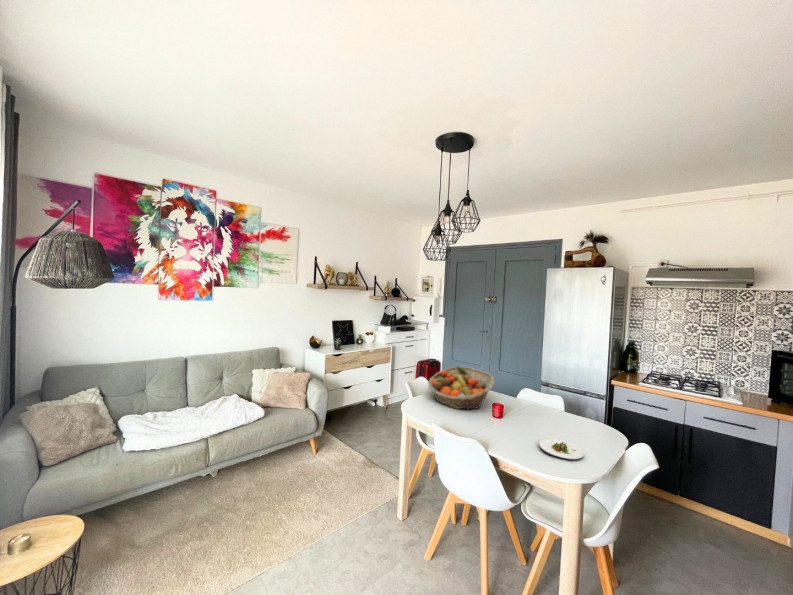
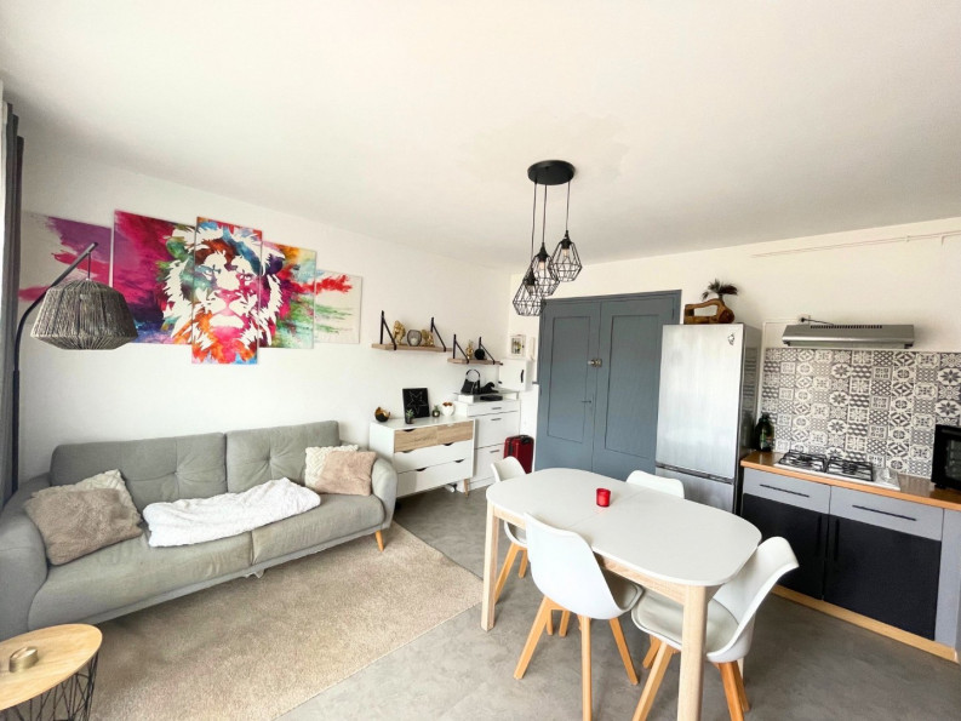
- fruit basket [427,366,496,410]
- salad plate [538,438,584,460]
